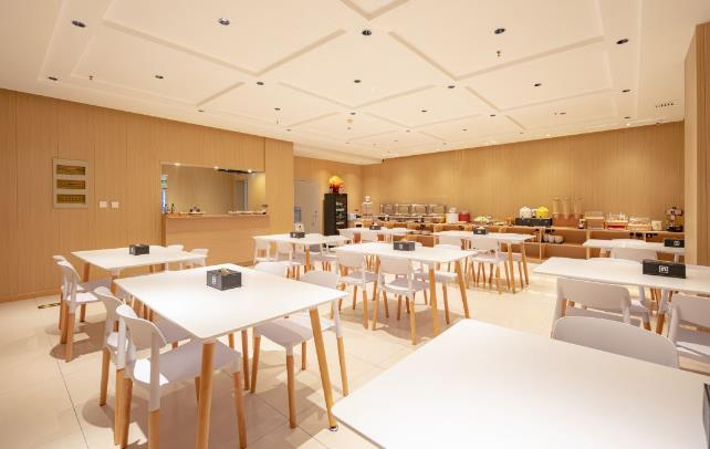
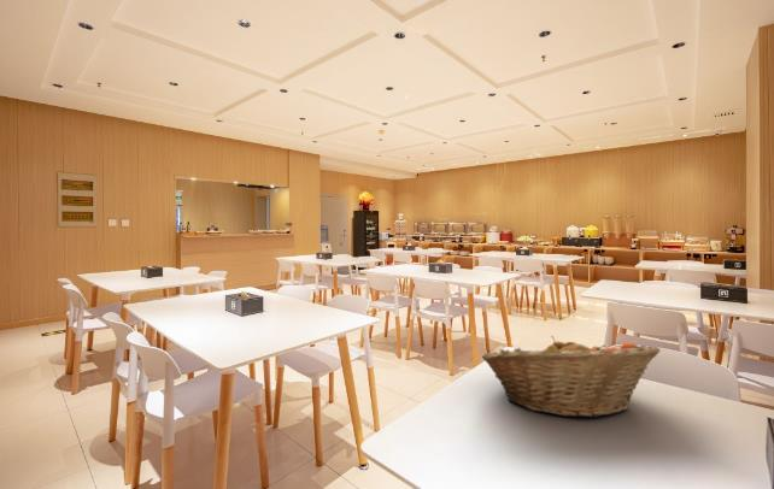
+ fruit basket [481,335,662,419]
